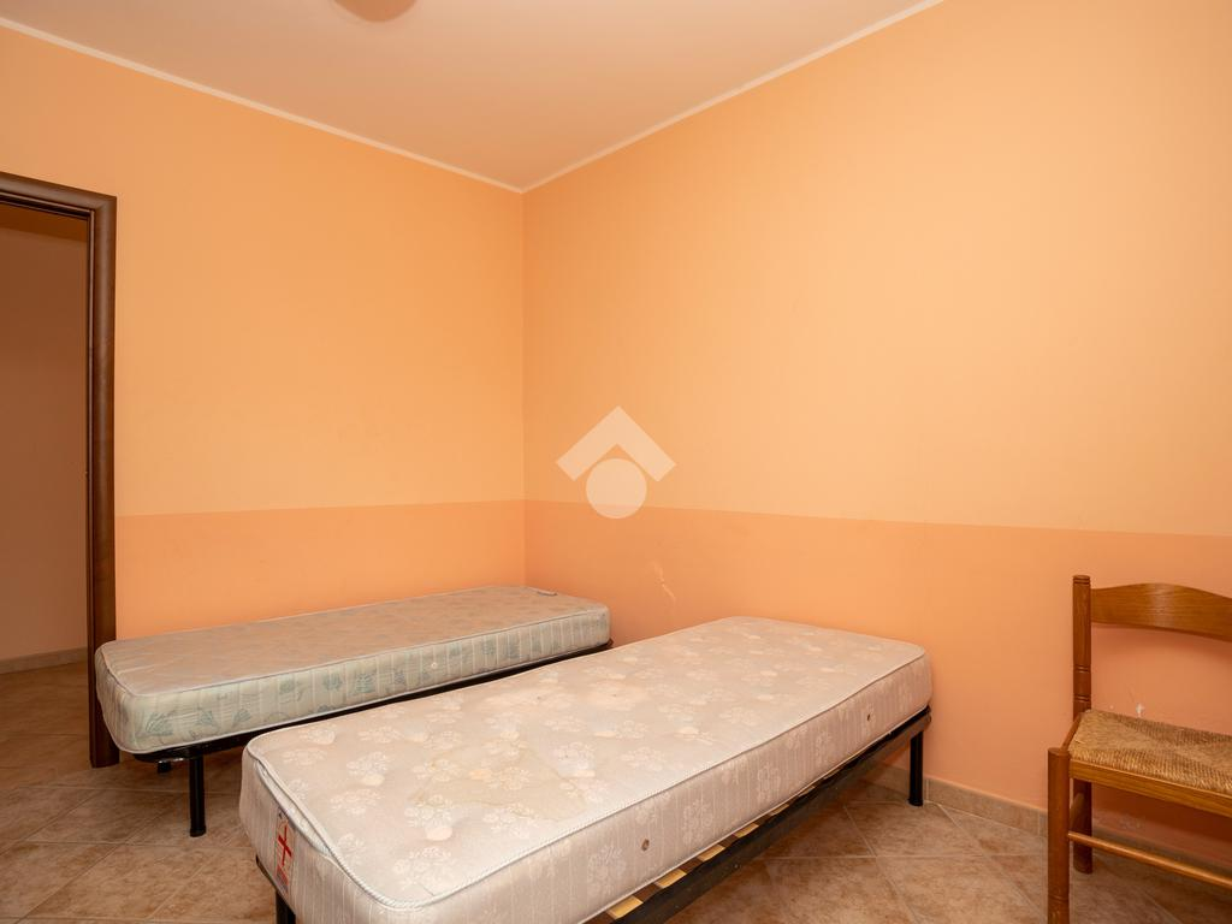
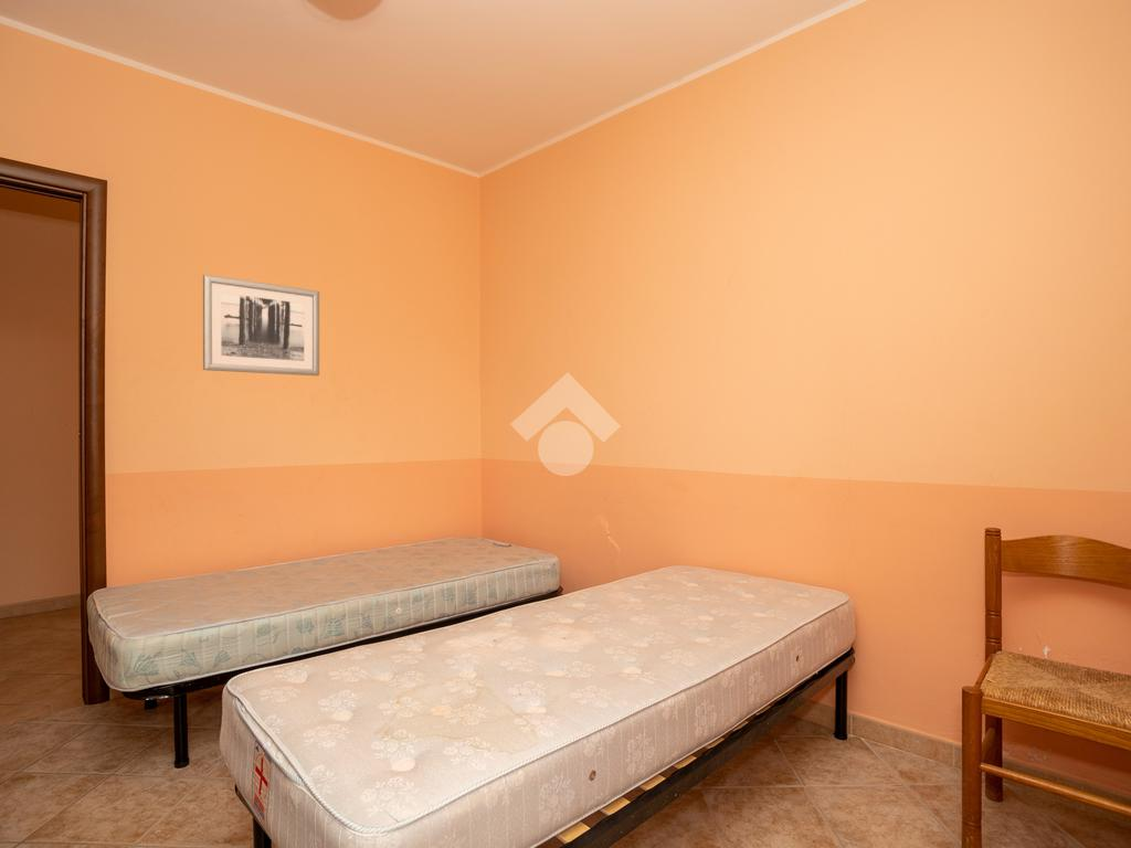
+ wall art [202,274,320,377]
